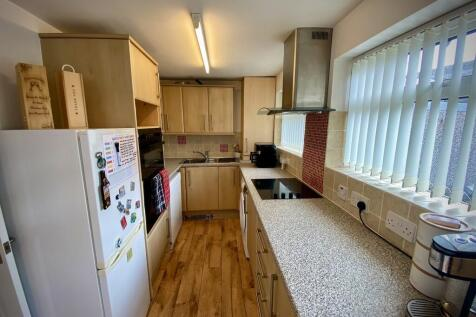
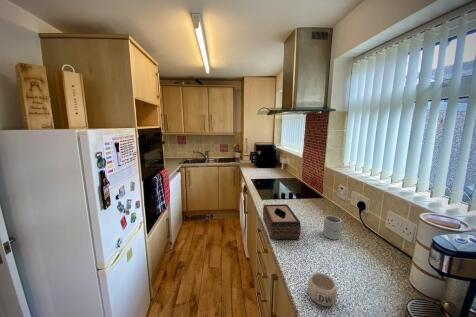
+ mug [307,270,338,307]
+ tissue box [262,203,302,241]
+ mug [322,215,345,241]
